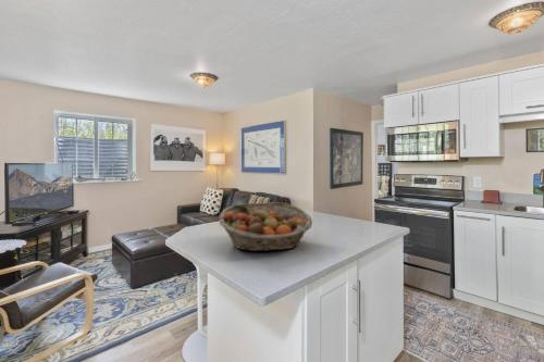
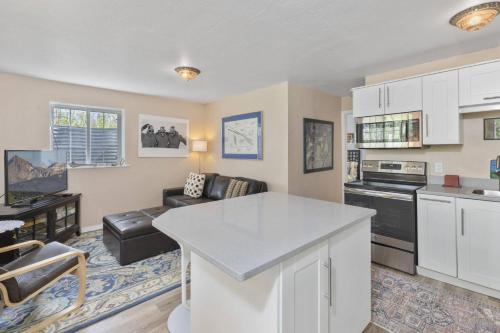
- fruit basket [218,201,313,252]
